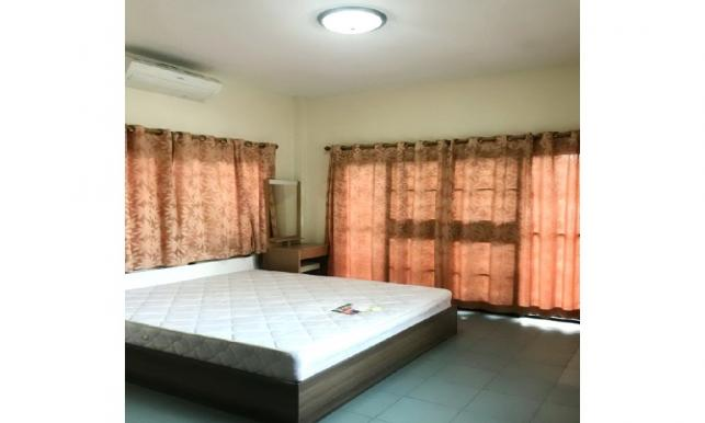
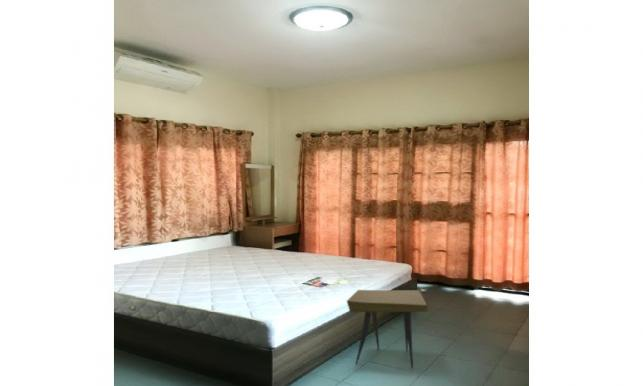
+ side table [346,289,429,369]
